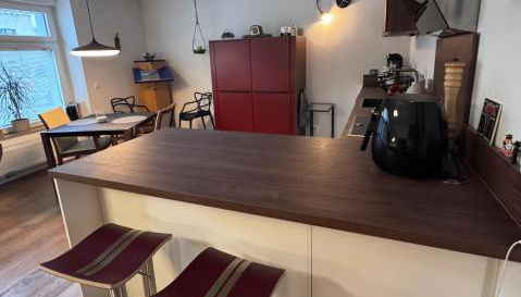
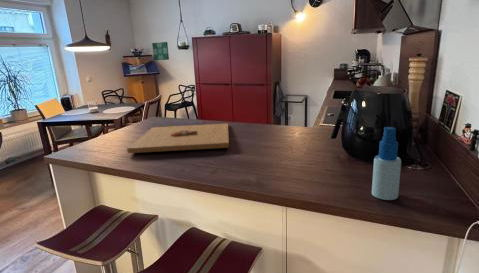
+ wall art [151,41,170,61]
+ spray bottle [371,126,402,201]
+ platter [126,122,230,154]
